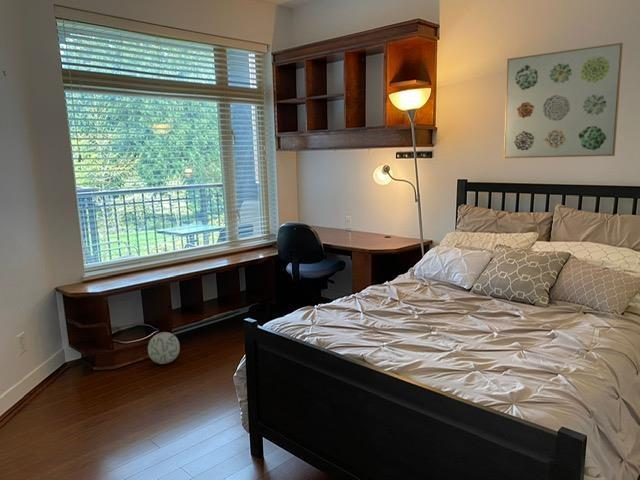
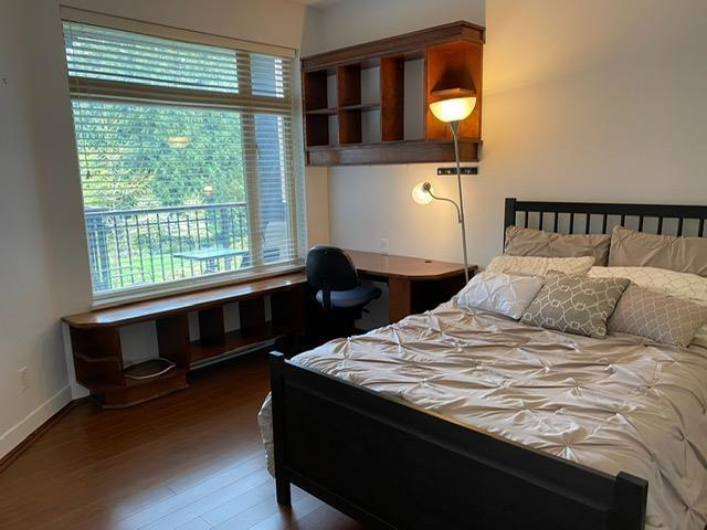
- wall art [503,42,624,159]
- ball [147,331,181,365]
